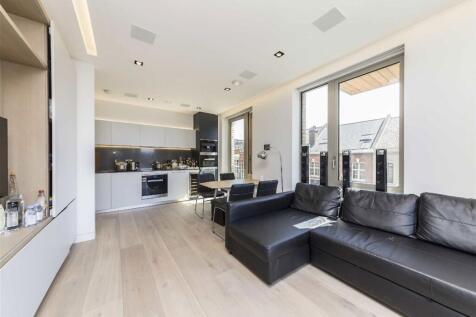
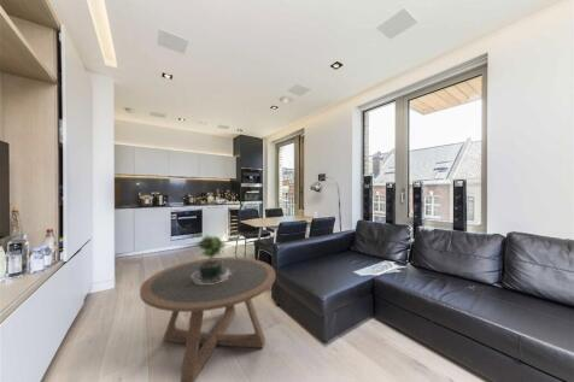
+ potted plant [192,233,232,284]
+ coffee table [139,255,276,382]
